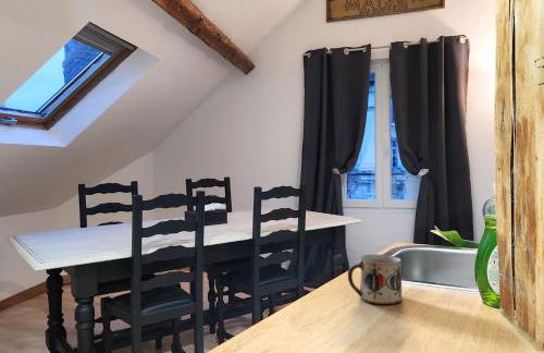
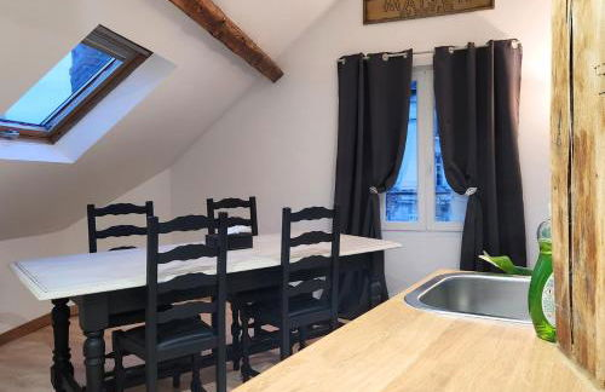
- mug [347,254,404,305]
